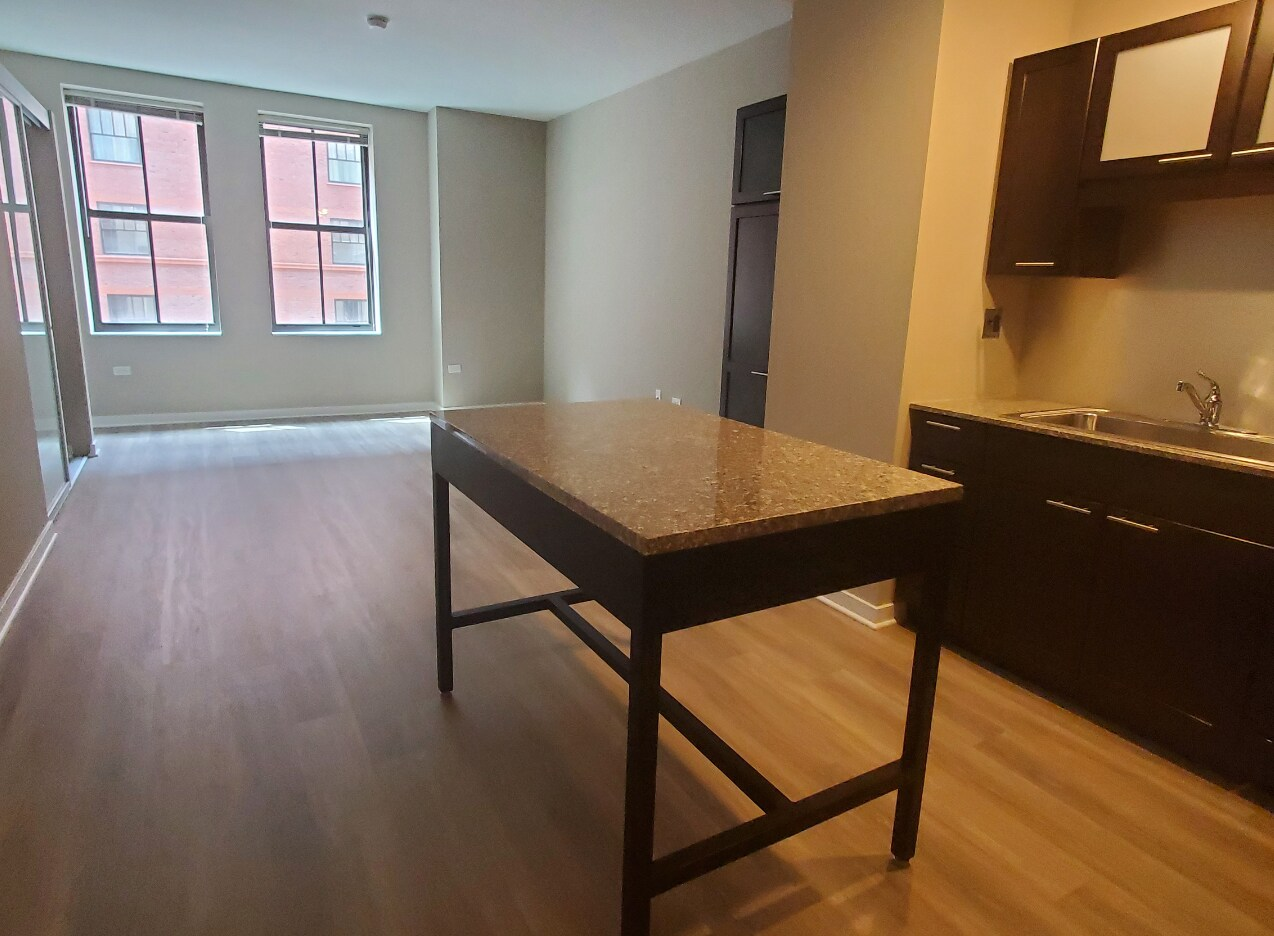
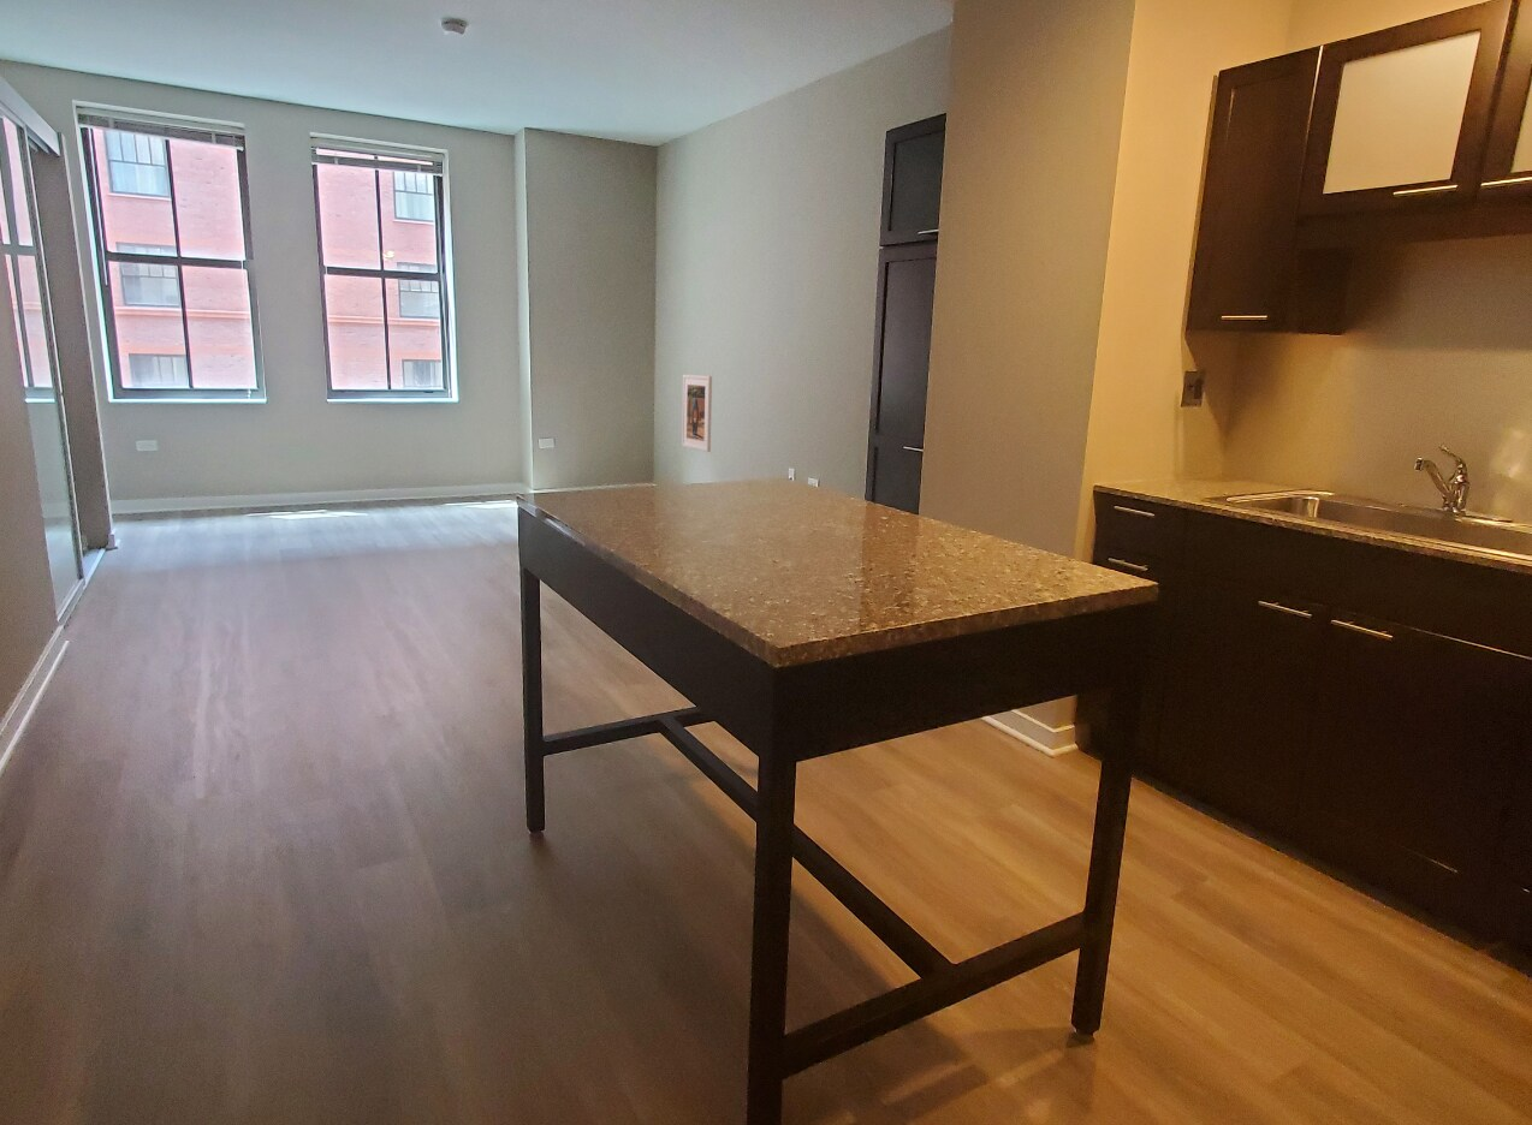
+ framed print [681,374,713,453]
